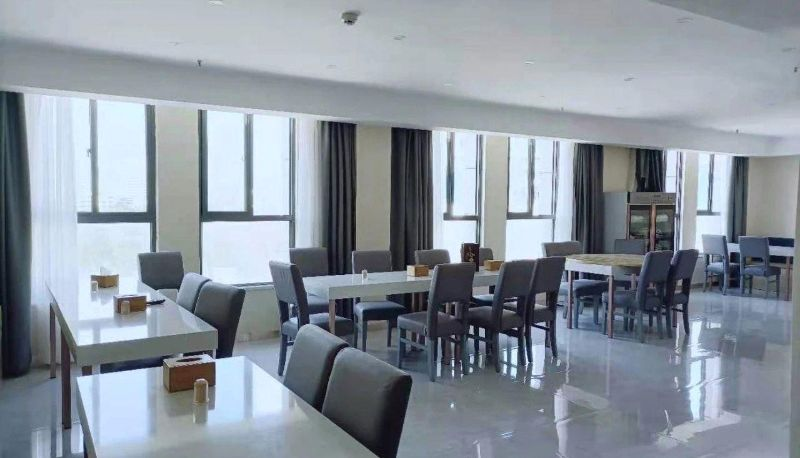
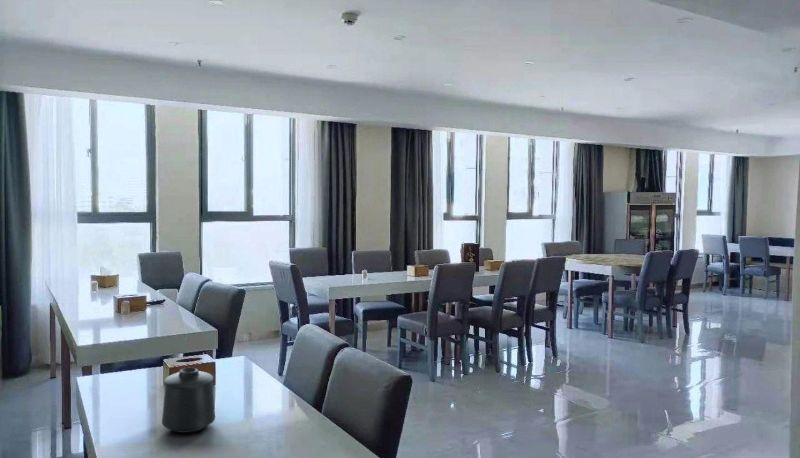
+ mug [161,367,216,434]
